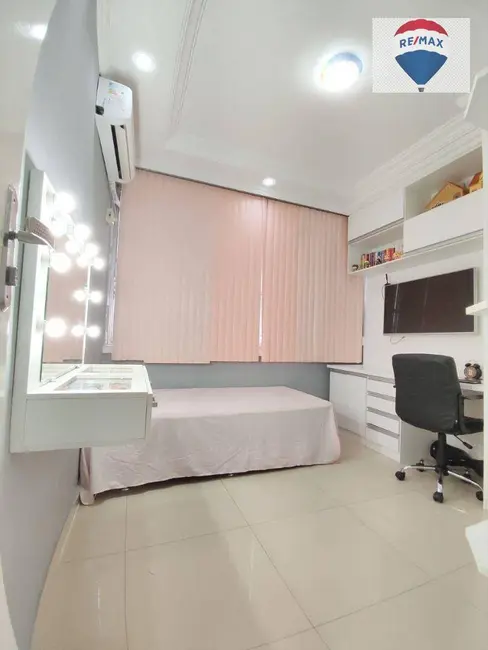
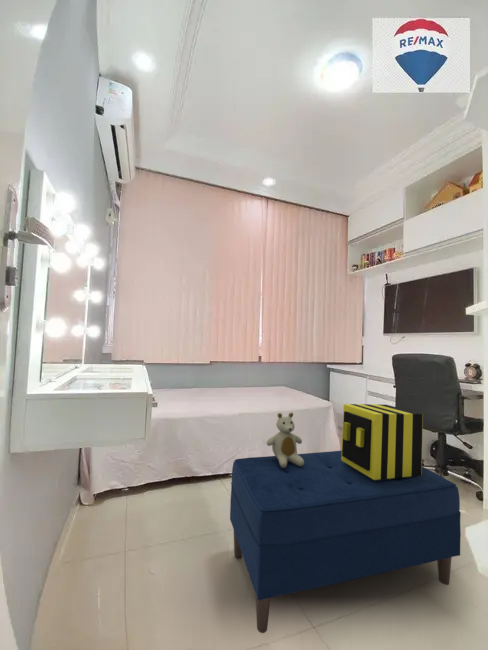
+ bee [341,403,424,480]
+ bench [229,450,462,634]
+ stuffed bear [266,411,304,468]
